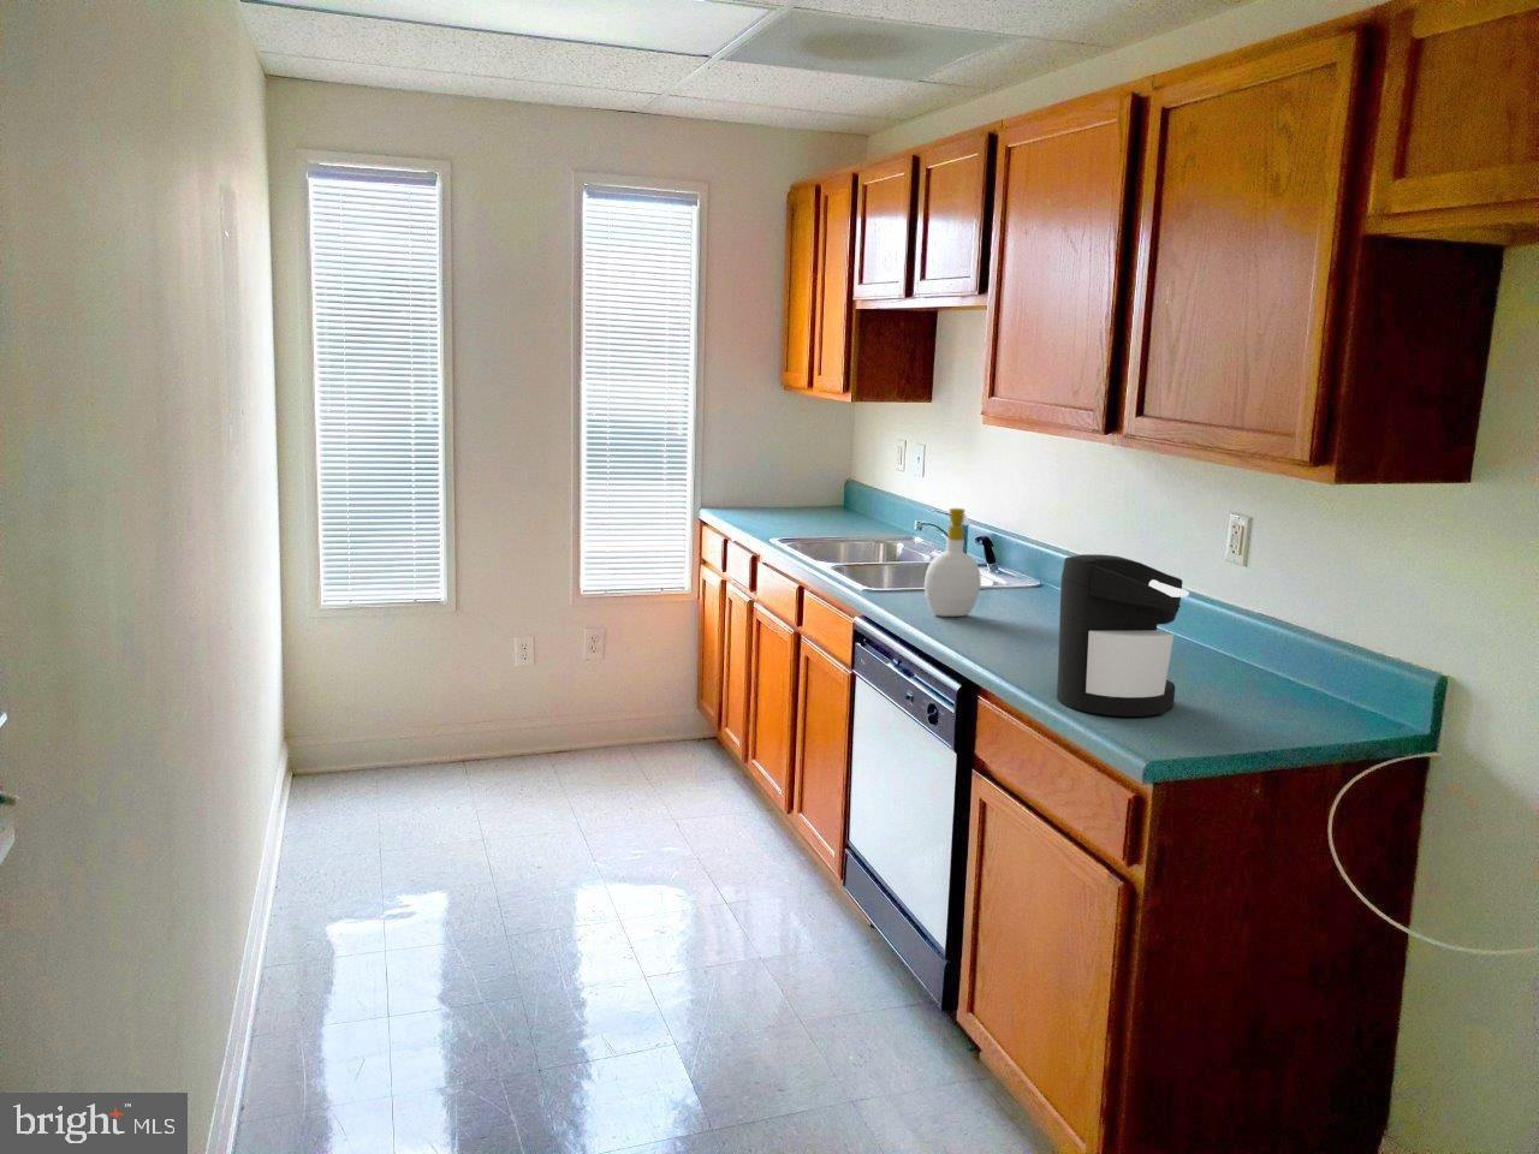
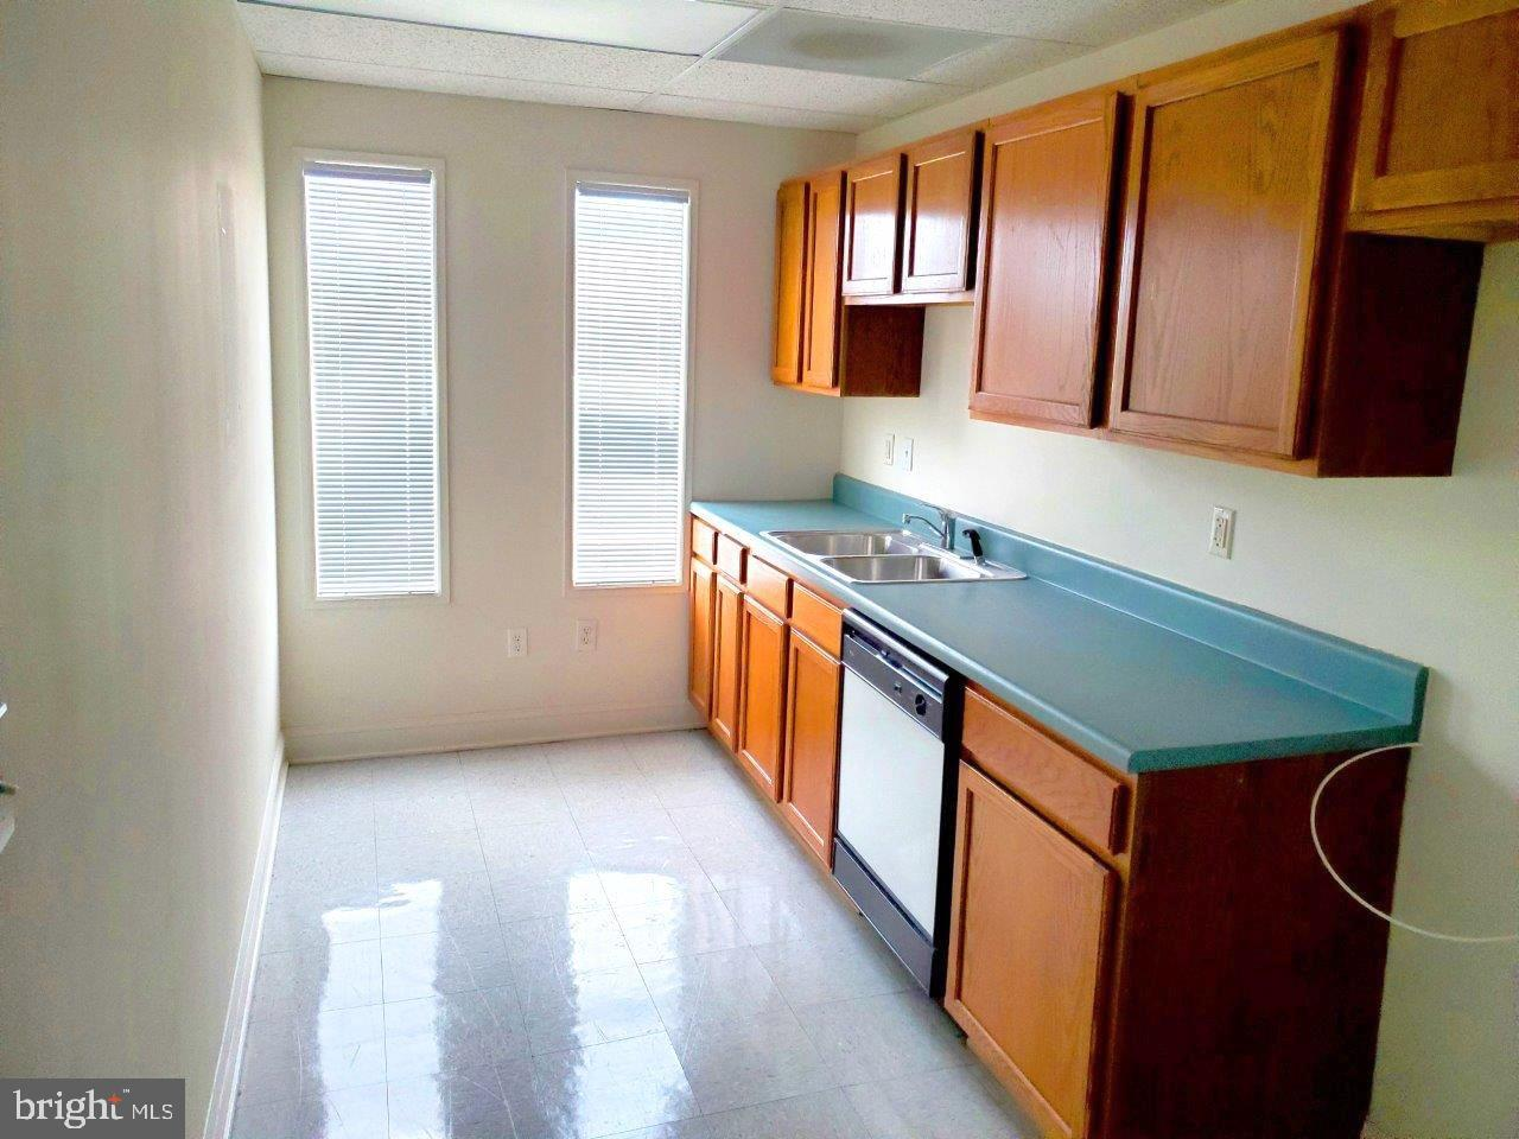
- soap bottle [923,507,983,618]
- coffee maker [1055,553,1190,718]
